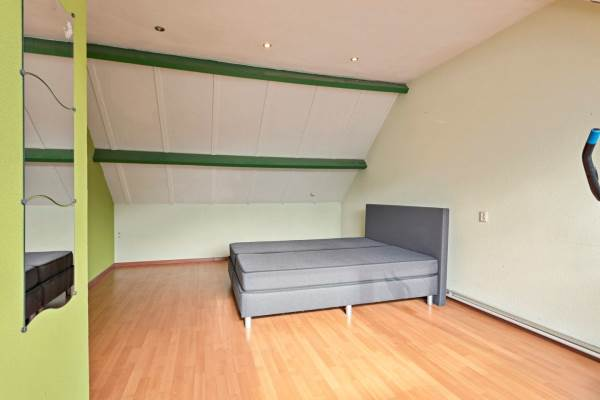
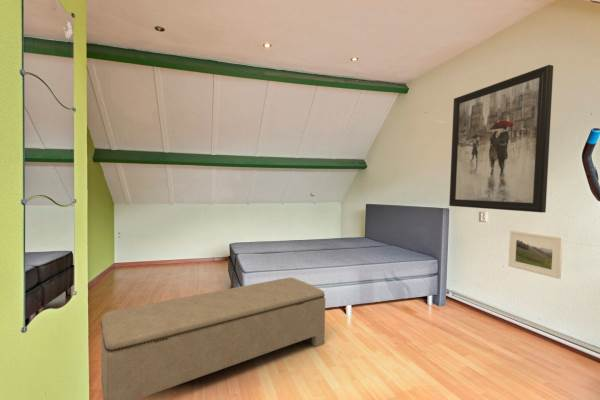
+ wall art [448,64,554,213]
+ bench [100,276,326,400]
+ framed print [507,229,564,280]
